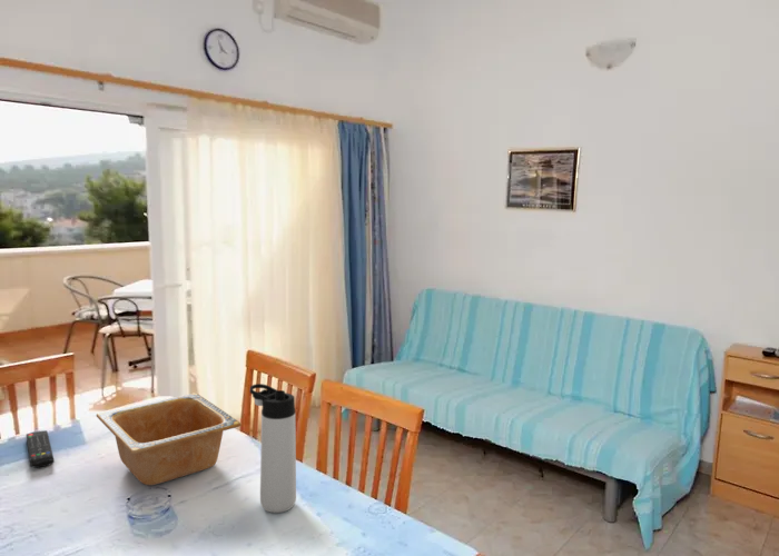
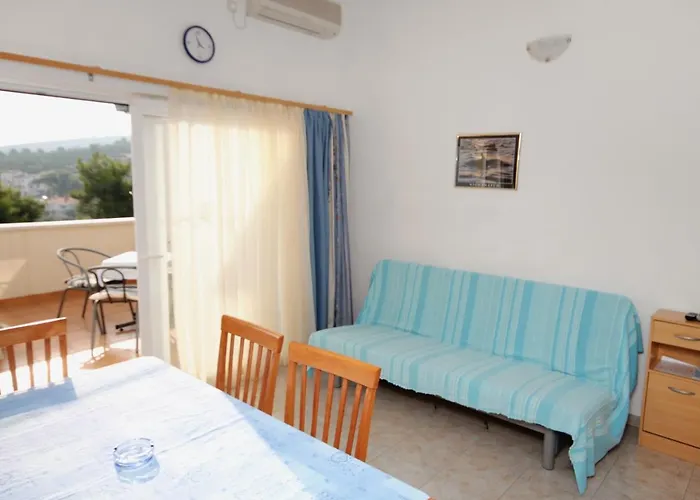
- serving bowl [96,391,243,486]
- thermos bottle [249,383,297,514]
- remote control [26,429,56,469]
